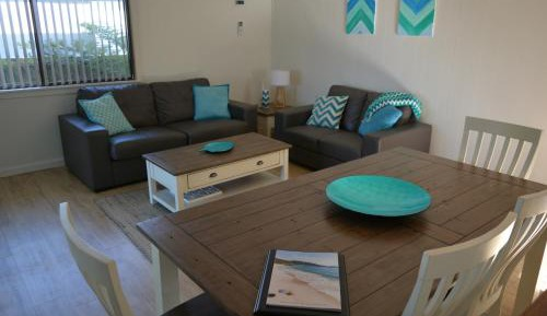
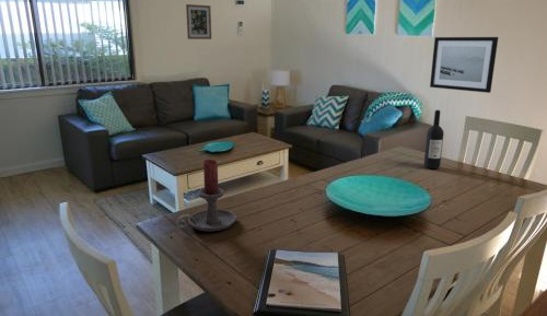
+ wall art [185,3,212,40]
+ candle holder [175,159,237,233]
+ wine bottle [422,109,444,169]
+ wall art [429,36,499,94]
